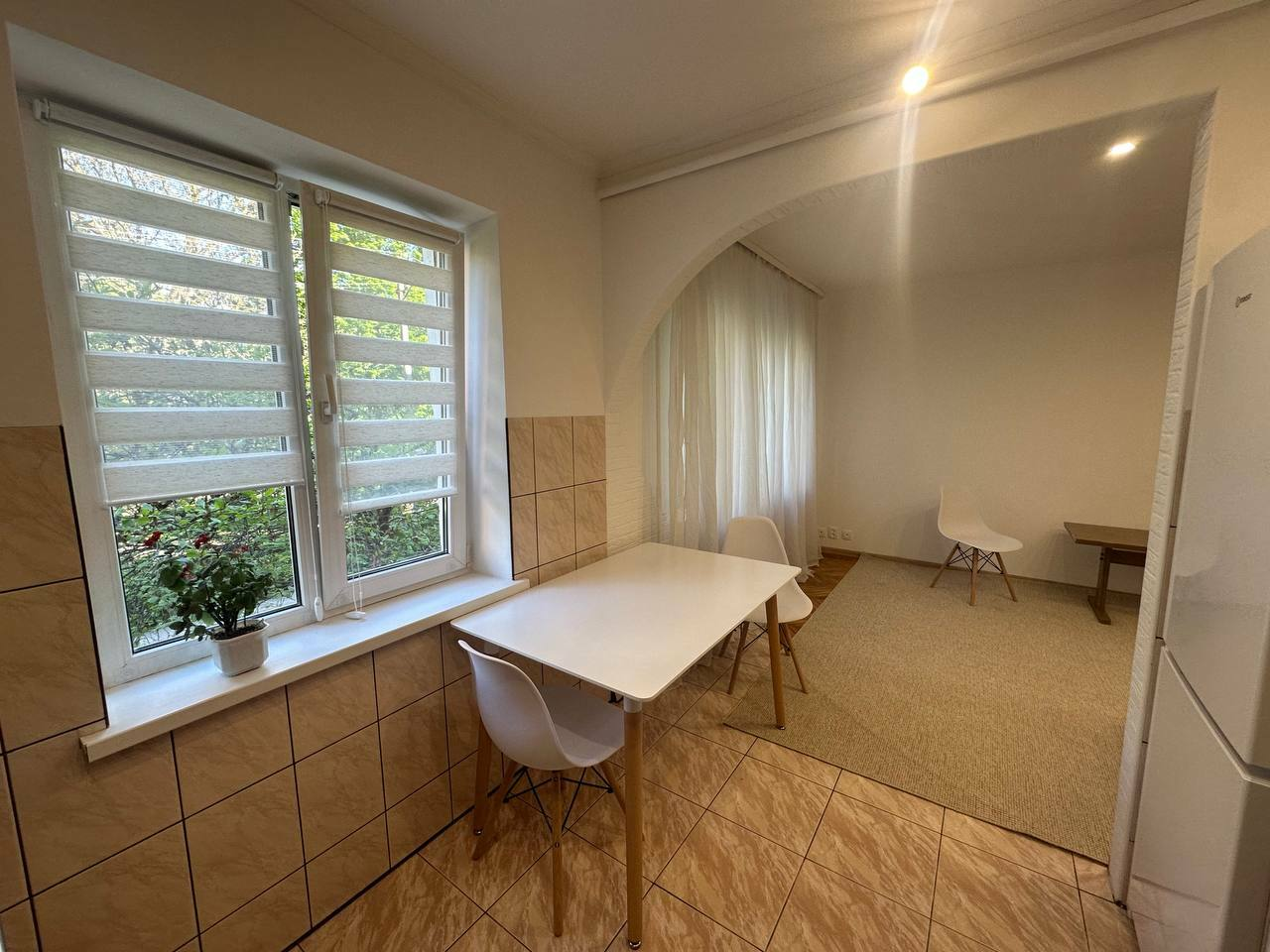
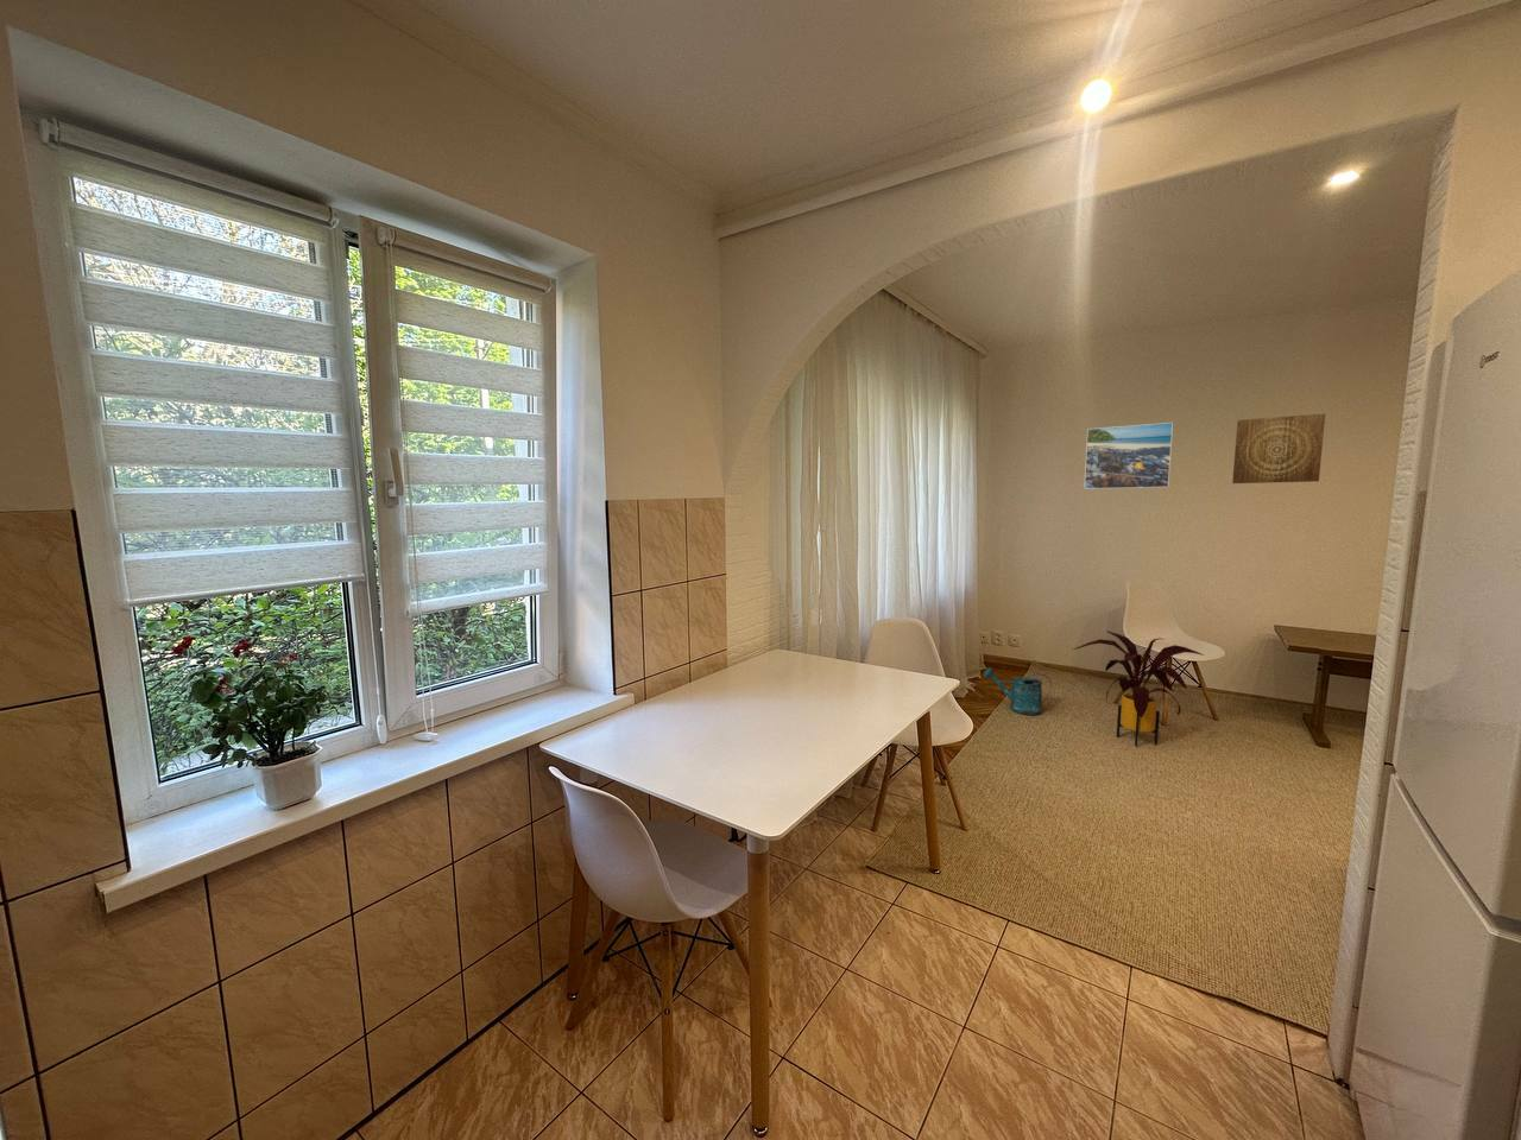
+ wall art [1231,412,1326,485]
+ house plant [1072,630,1205,747]
+ watering can [983,666,1053,716]
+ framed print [1083,422,1174,491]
